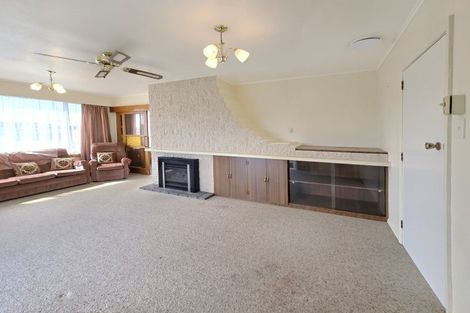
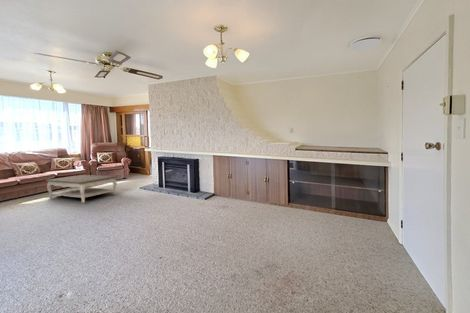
+ coffee table [45,174,118,204]
